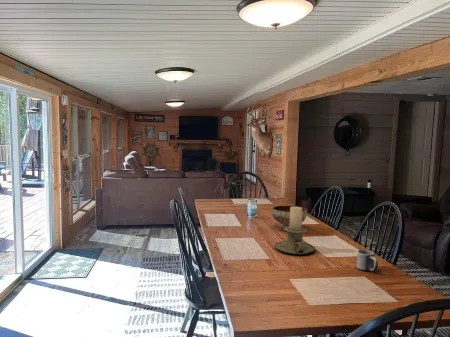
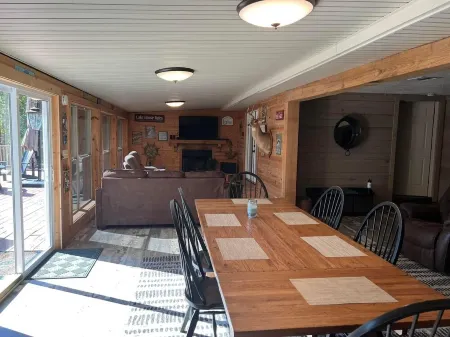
- candle holder [273,206,316,255]
- mug [356,249,379,272]
- bowl [271,205,308,231]
